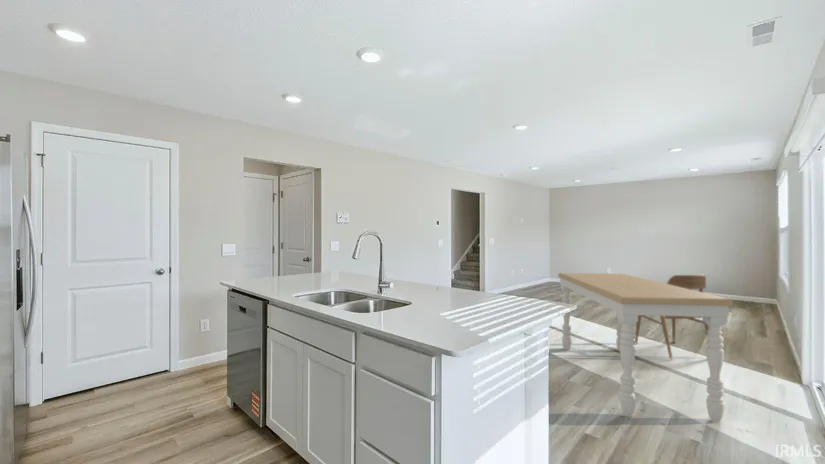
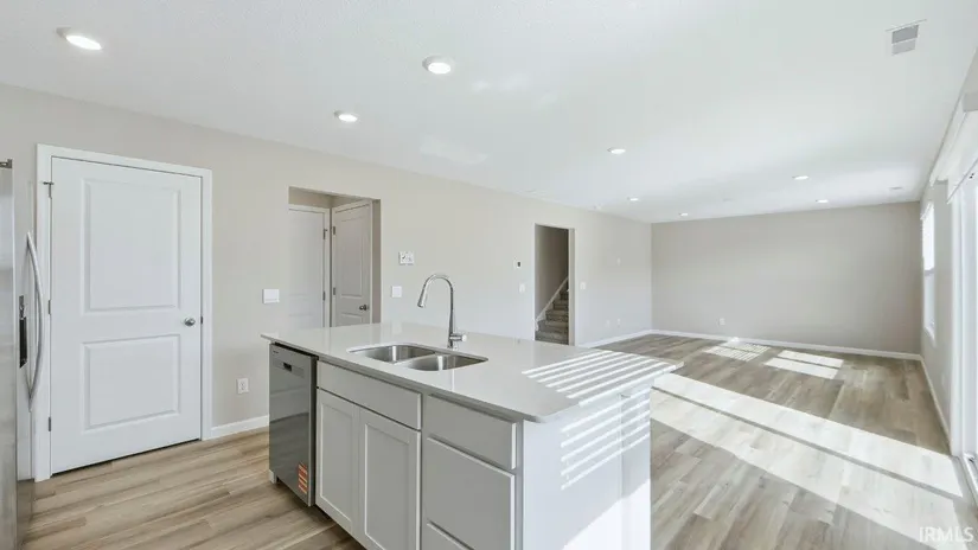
- chair [634,274,709,360]
- dining table [557,272,734,422]
